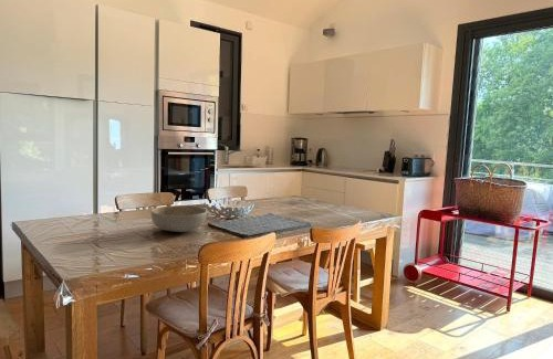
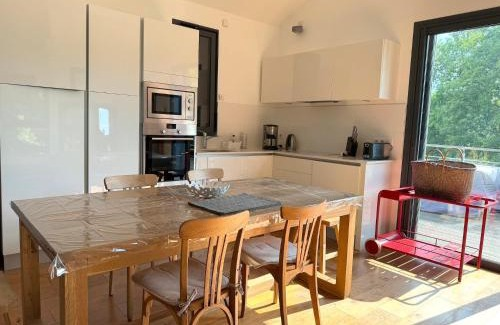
- bowl [149,204,208,233]
